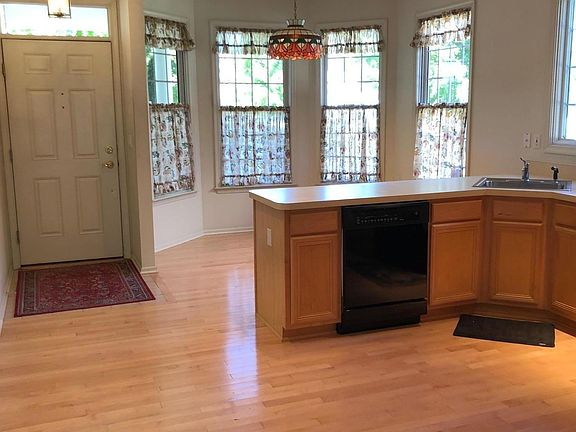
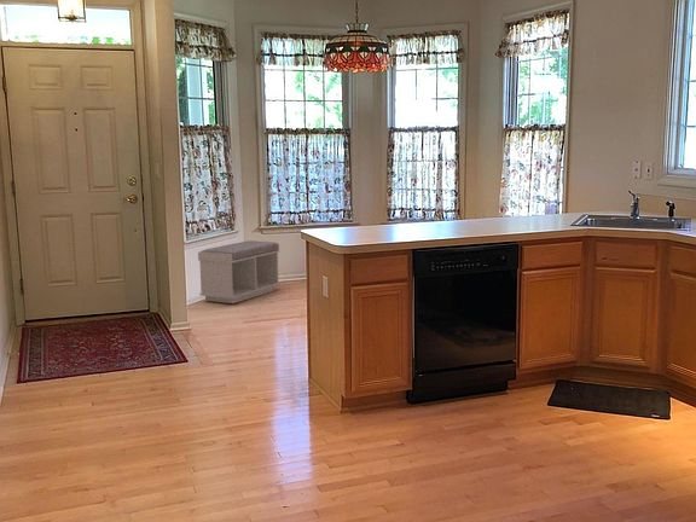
+ bench [197,239,282,304]
